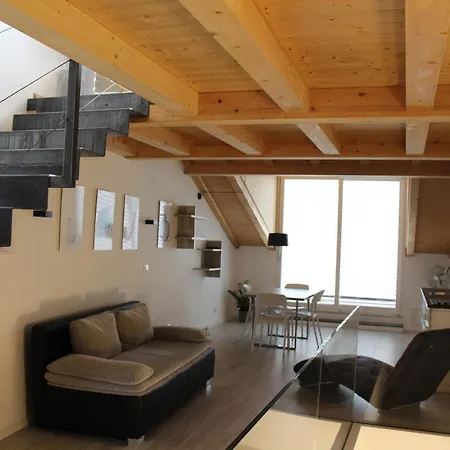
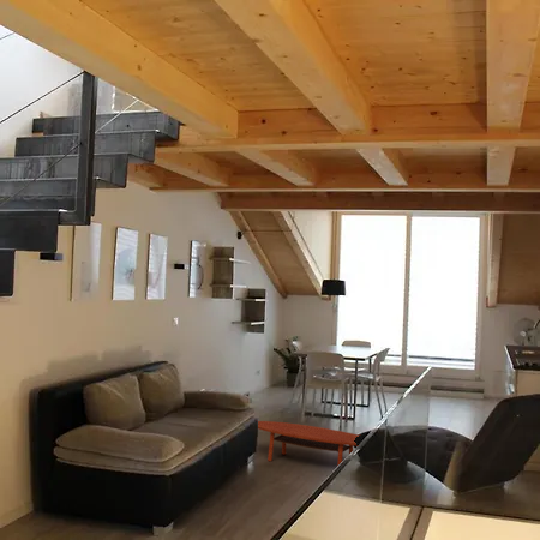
+ coffee table [257,420,360,467]
